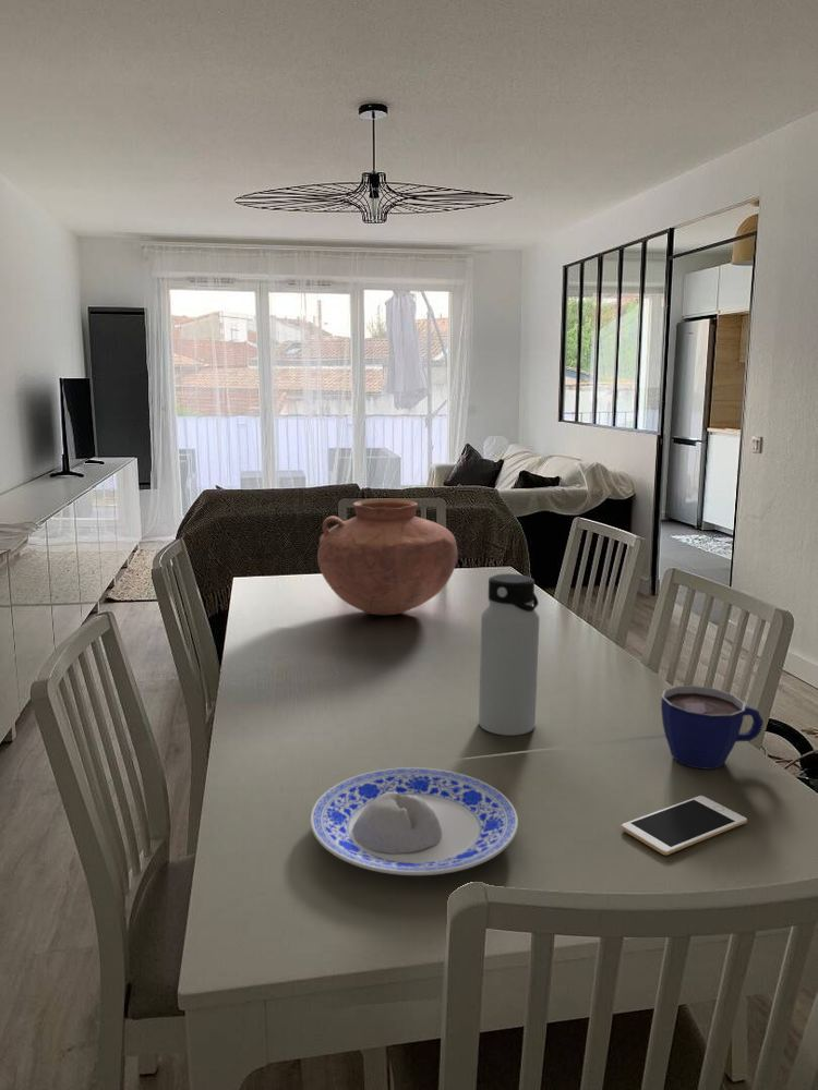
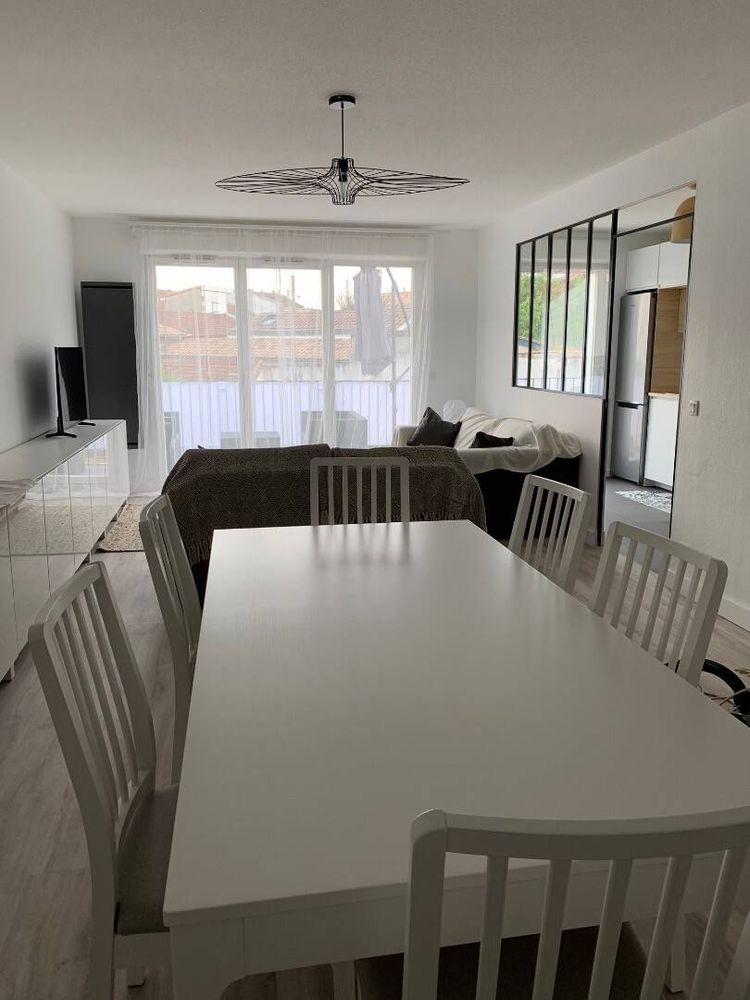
- cup [660,685,765,771]
- water bottle [478,572,541,737]
- vase [316,498,458,616]
- plate [309,766,519,876]
- cell phone [621,795,748,856]
